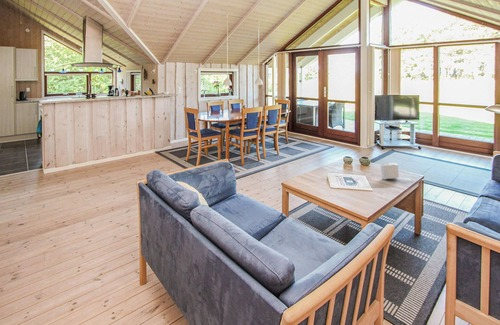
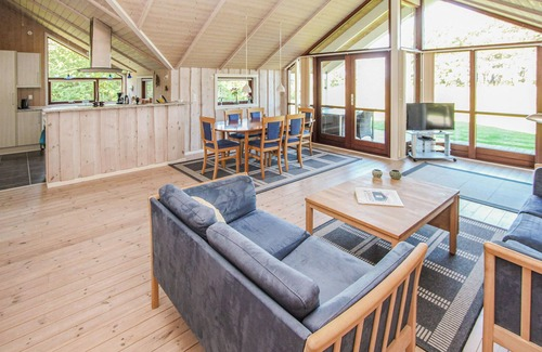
- candle [380,162,400,181]
